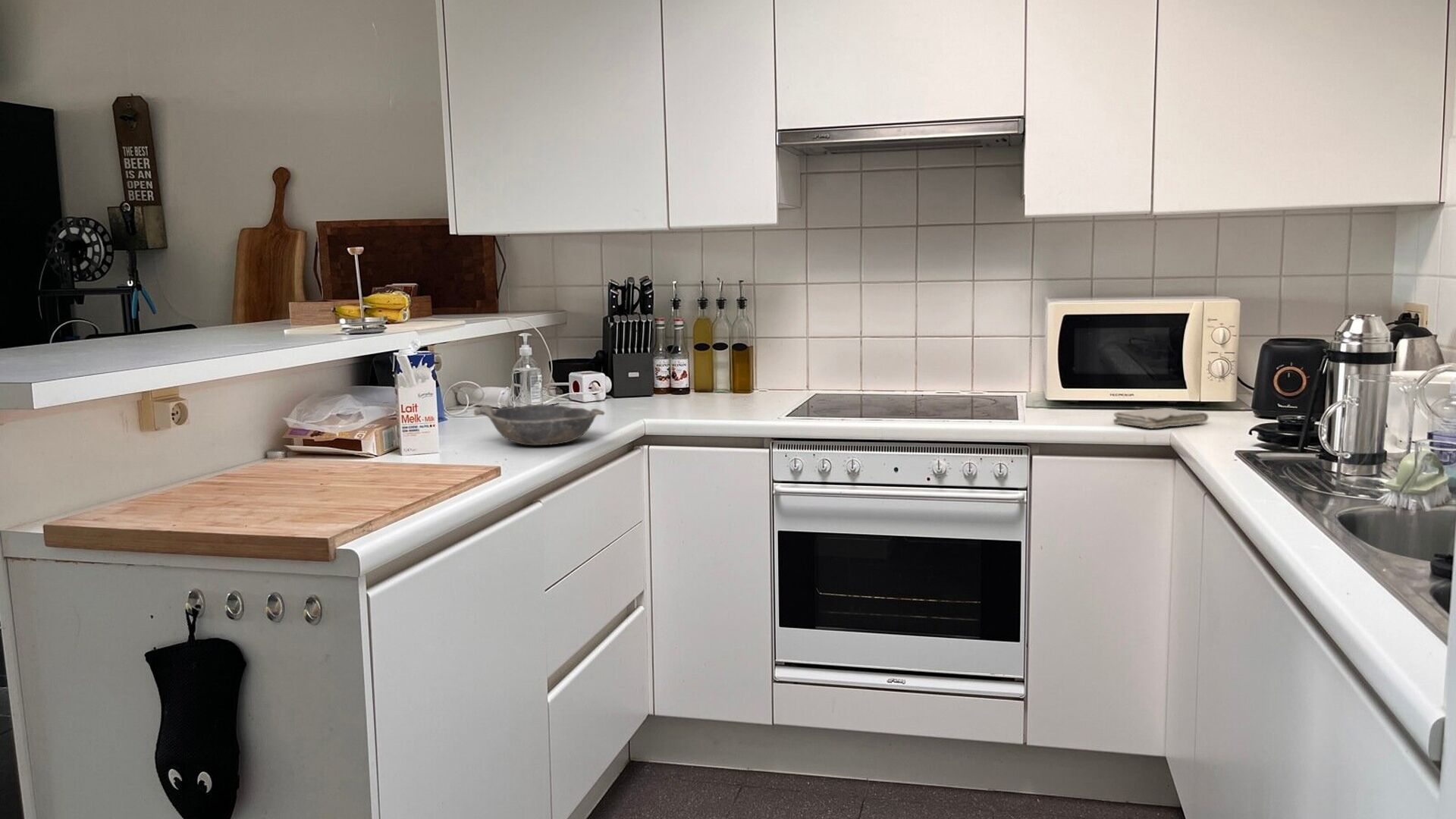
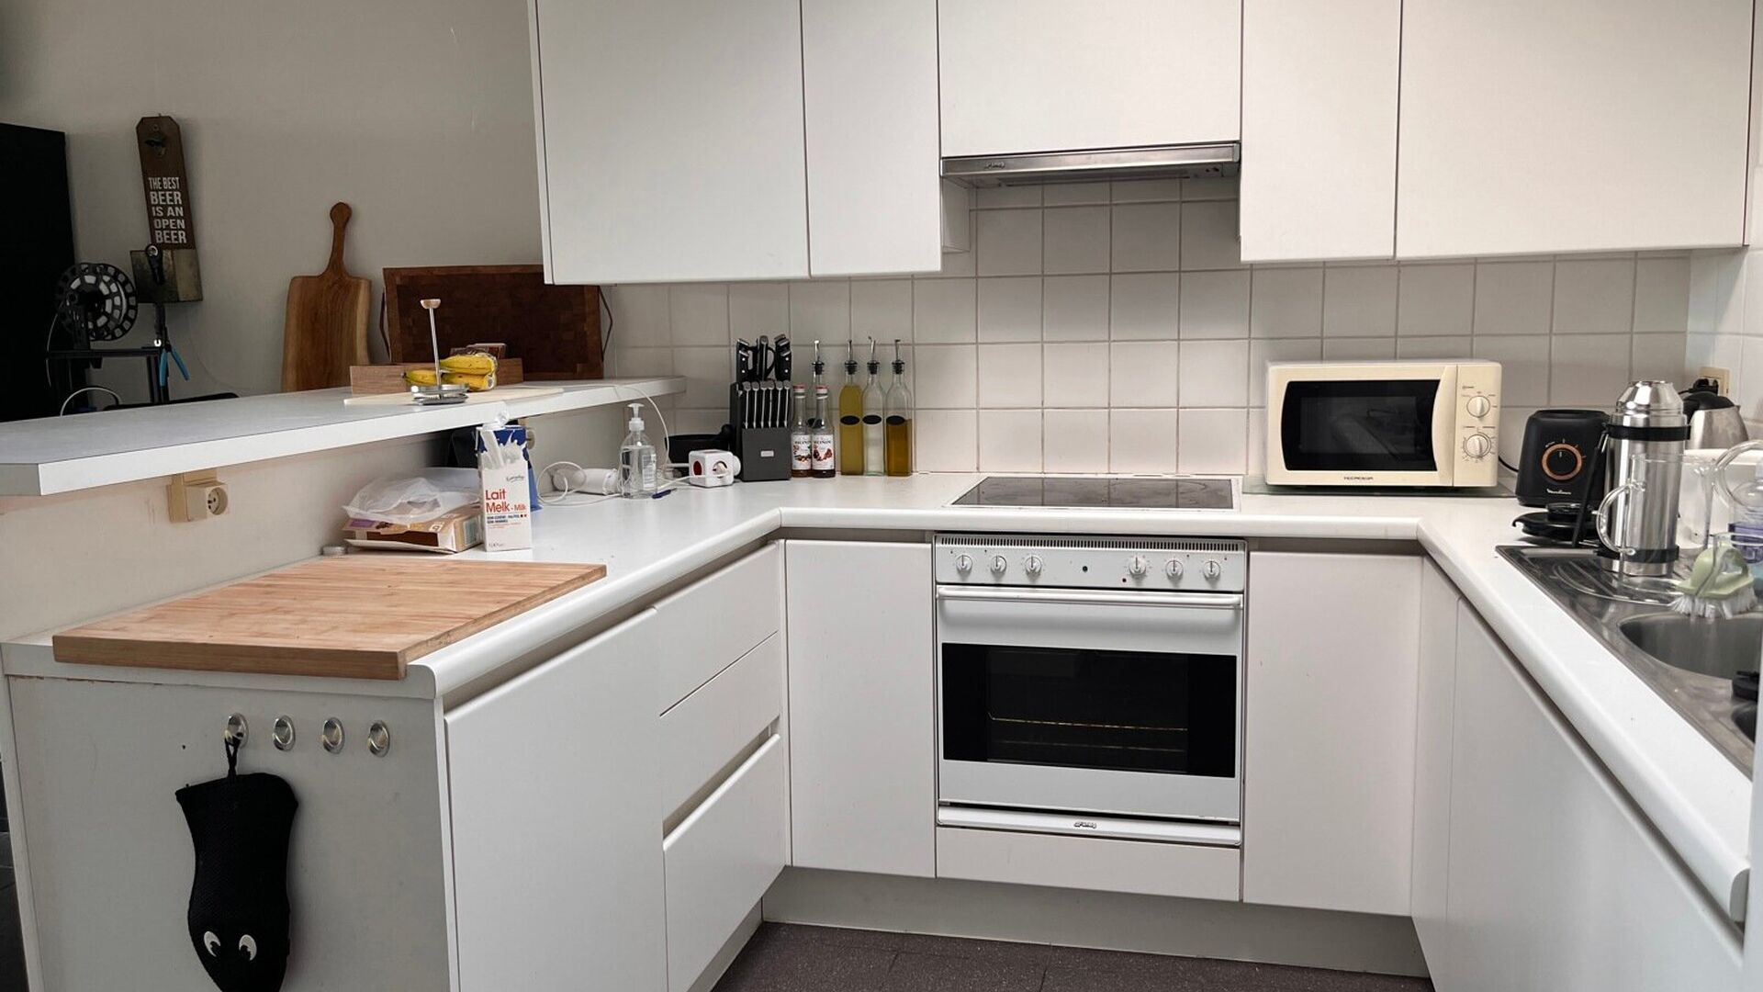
- washcloth [1112,407,1210,429]
- bowl [472,403,605,446]
